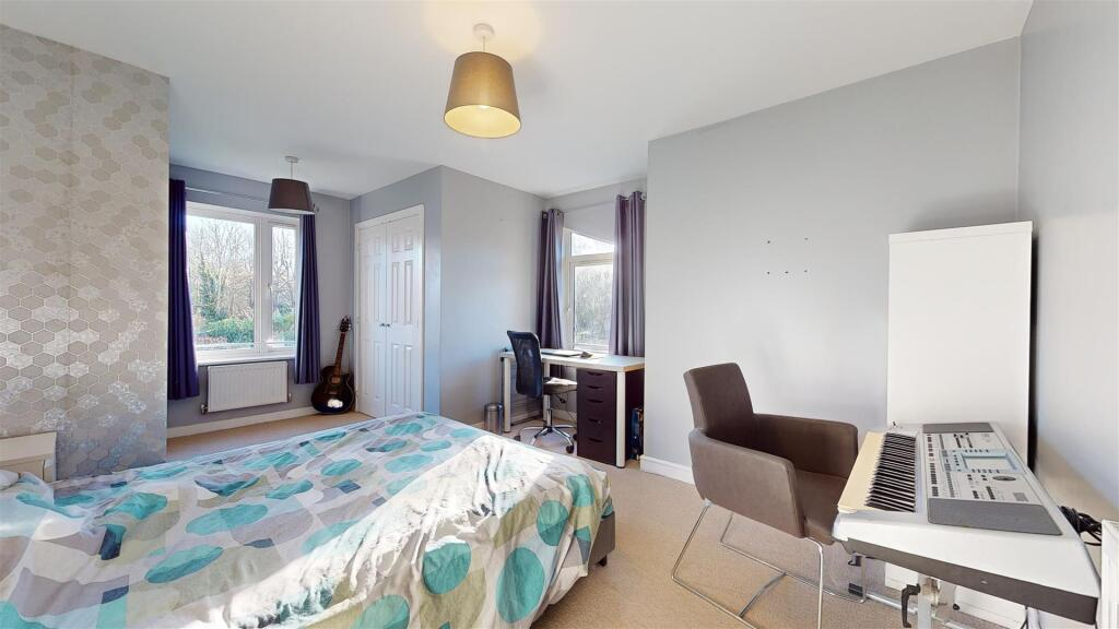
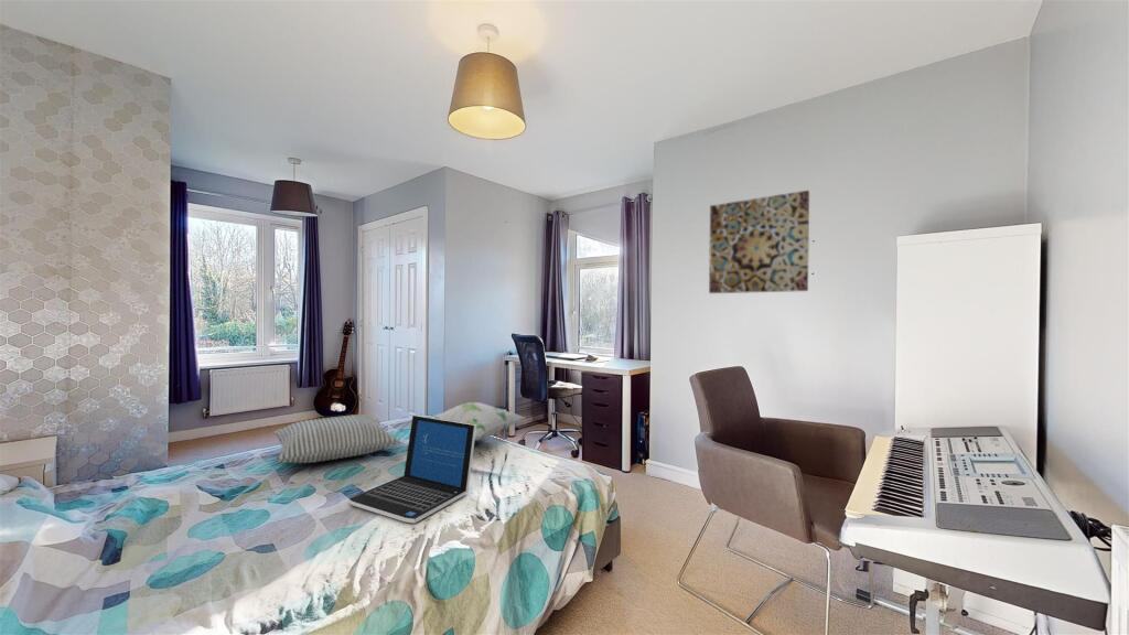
+ decorative pillow [430,401,525,442]
+ laptop [347,415,476,524]
+ wall art [708,190,810,294]
+ pillow [273,413,401,464]
